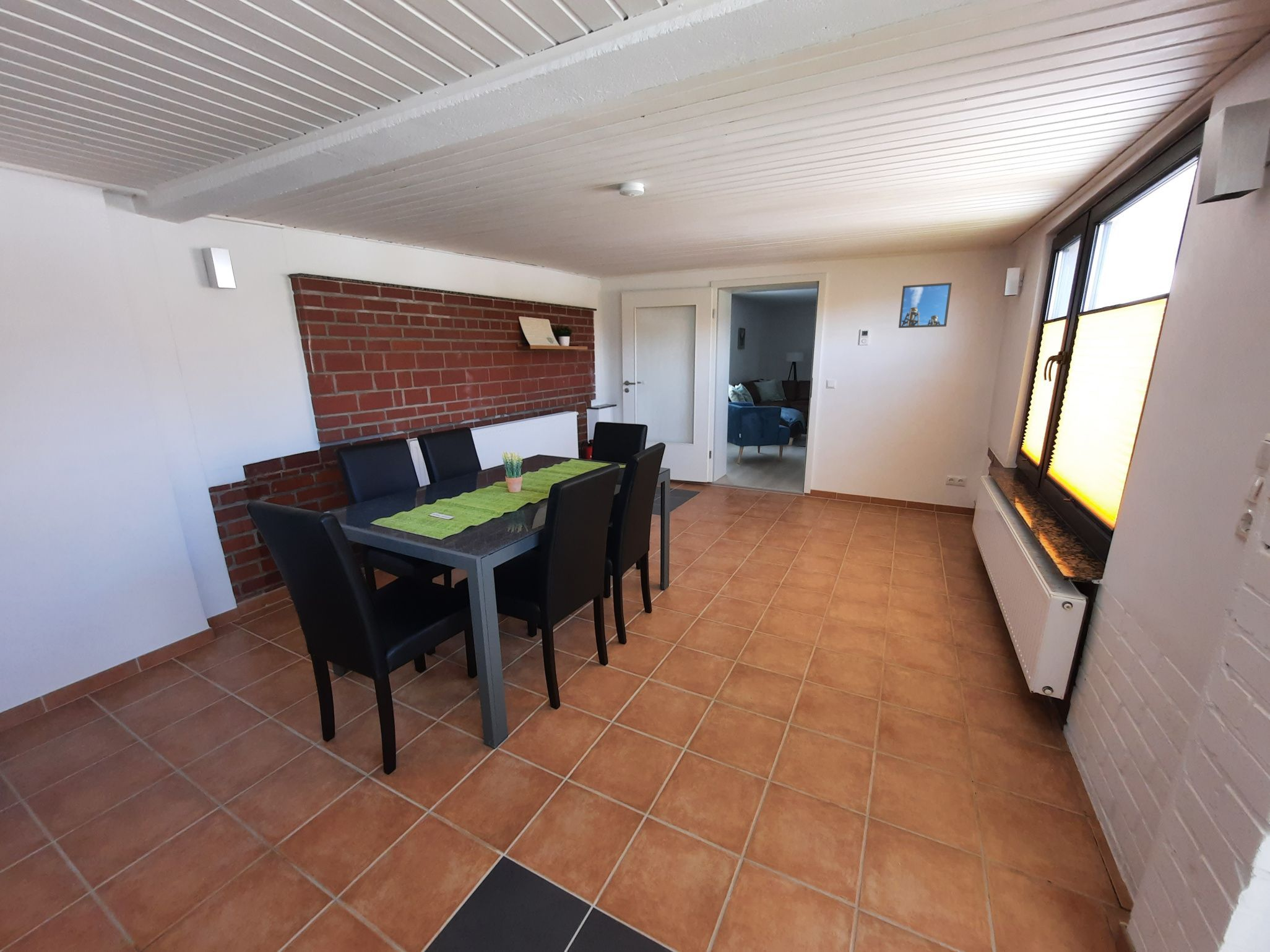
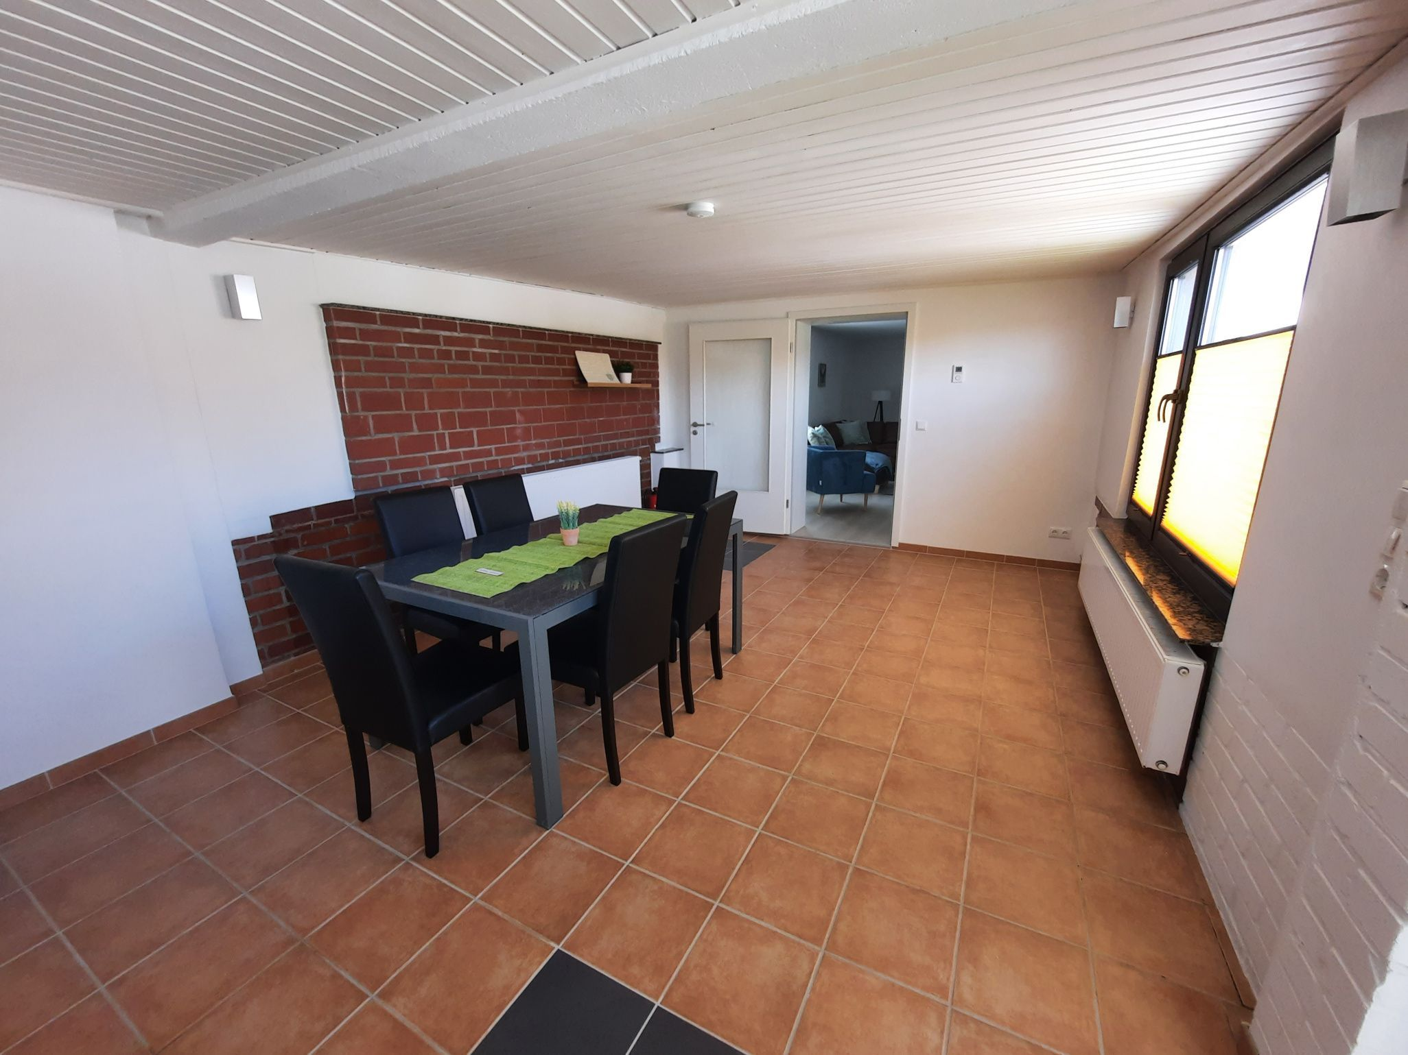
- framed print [898,282,953,328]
